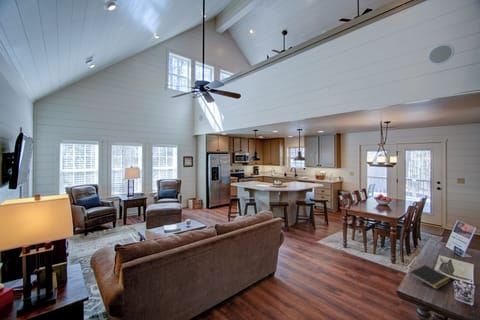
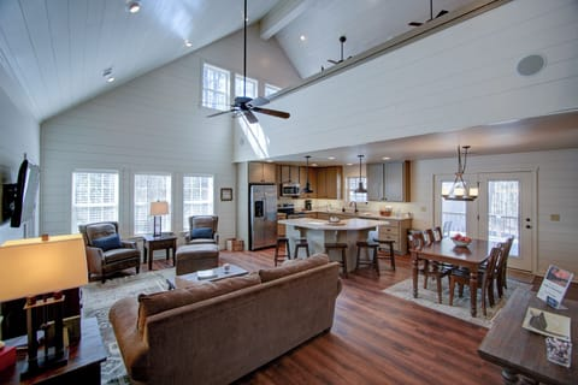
- notepad [408,264,453,290]
